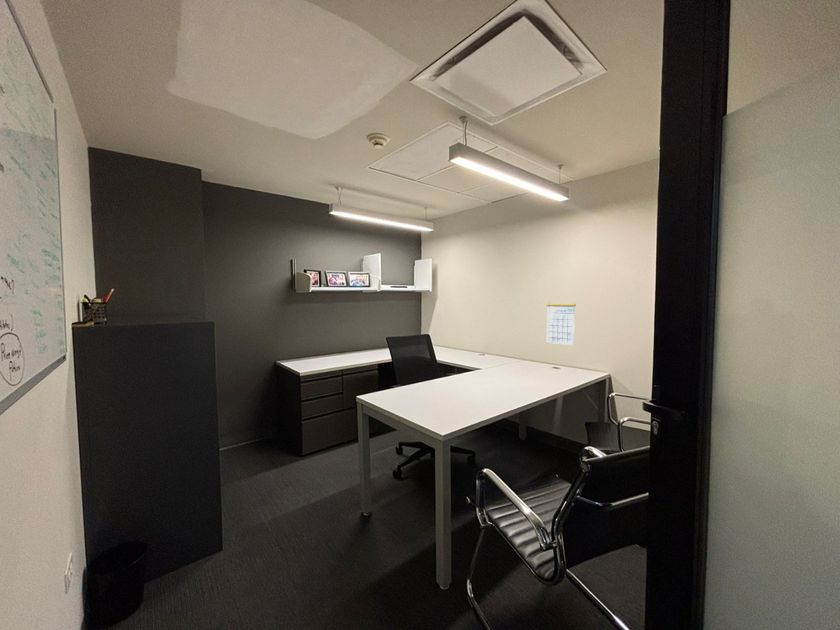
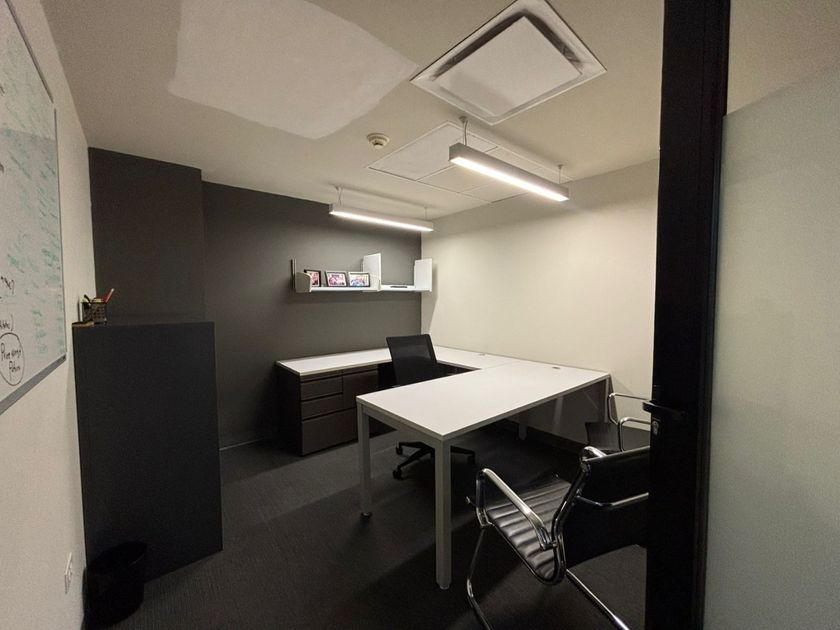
- calendar [546,295,577,346]
